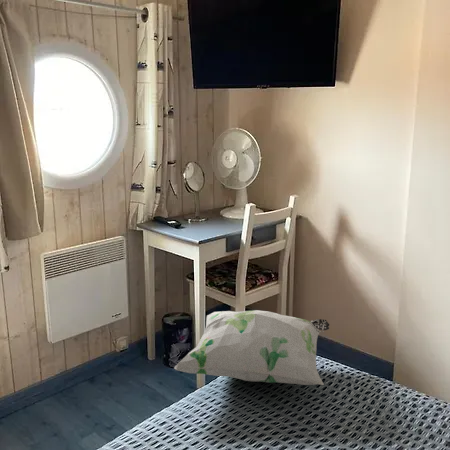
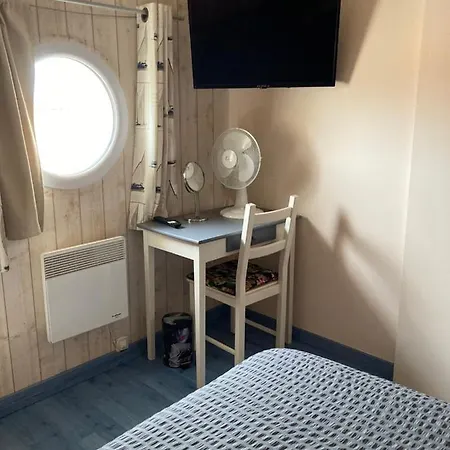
- decorative pillow [173,309,330,386]
